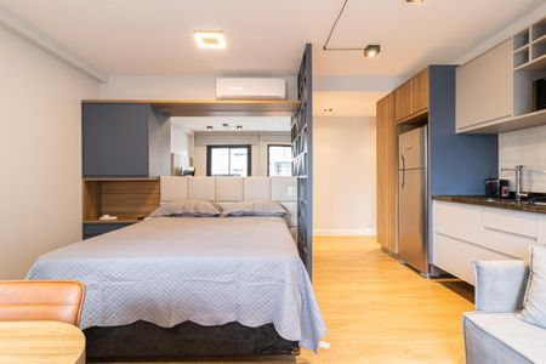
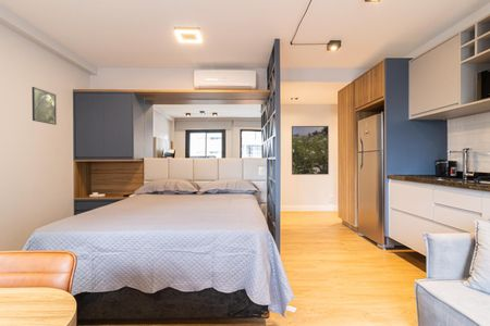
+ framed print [30,86,58,126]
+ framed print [291,125,330,176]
